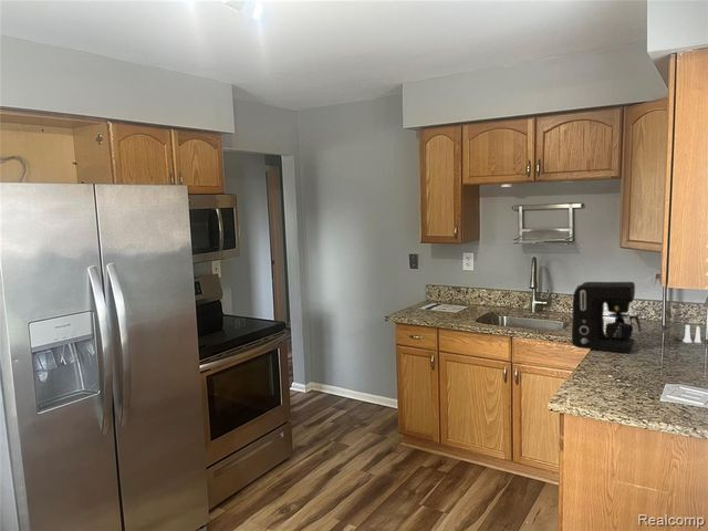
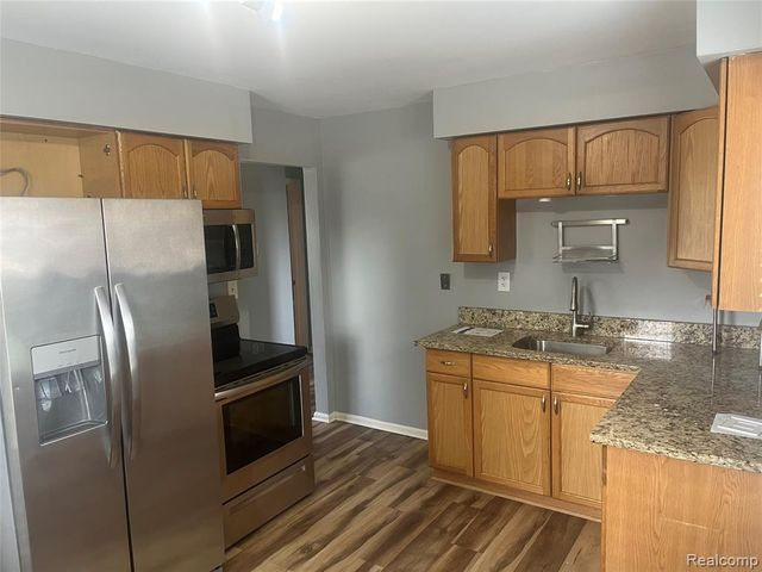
- coffee maker [571,281,642,354]
- salt and pepper shaker set [674,324,704,344]
